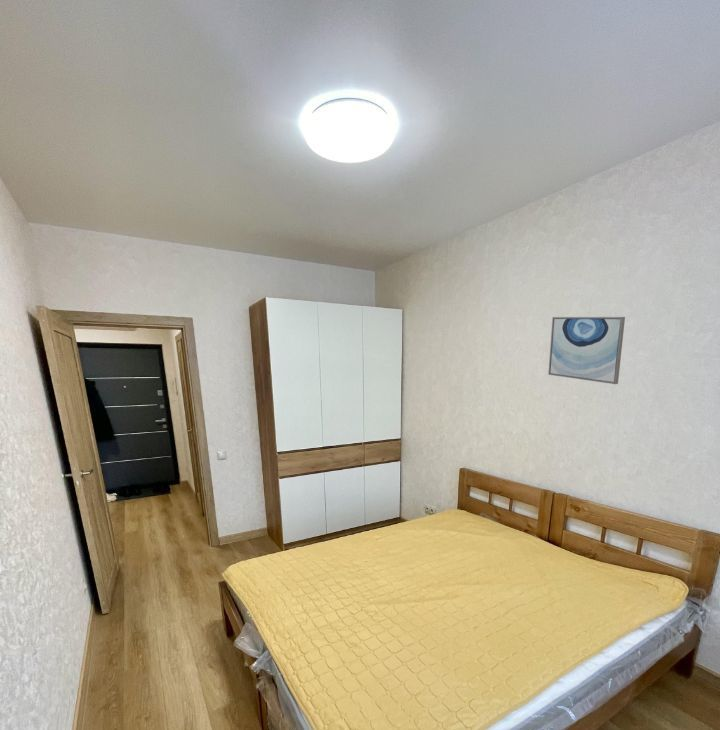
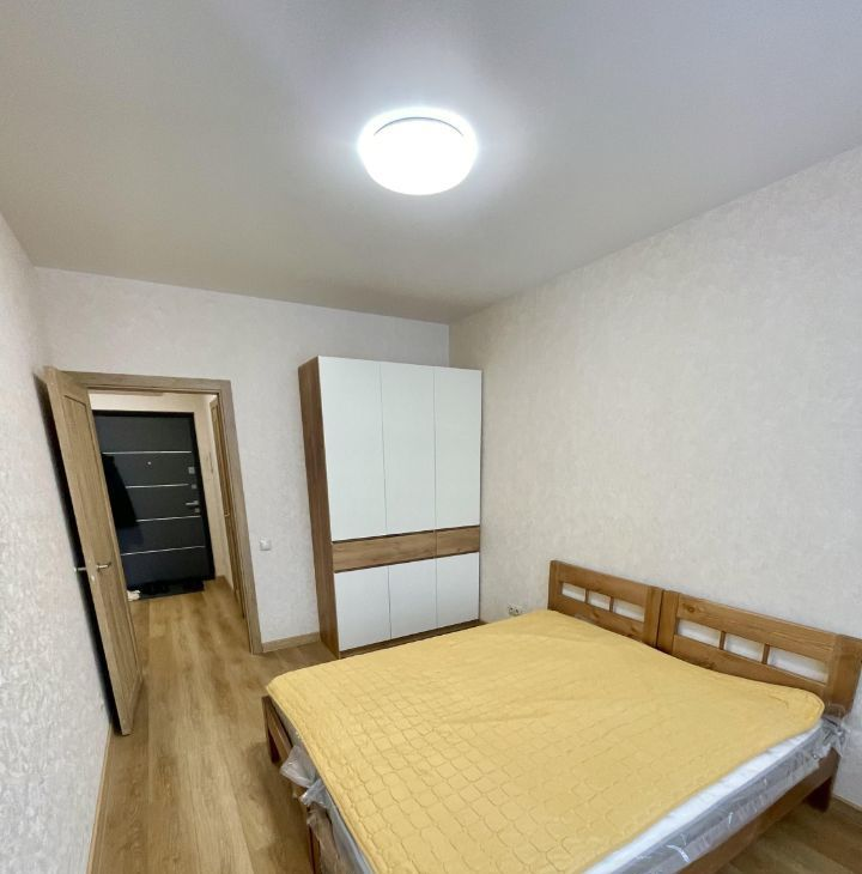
- wall art [547,316,626,385]
